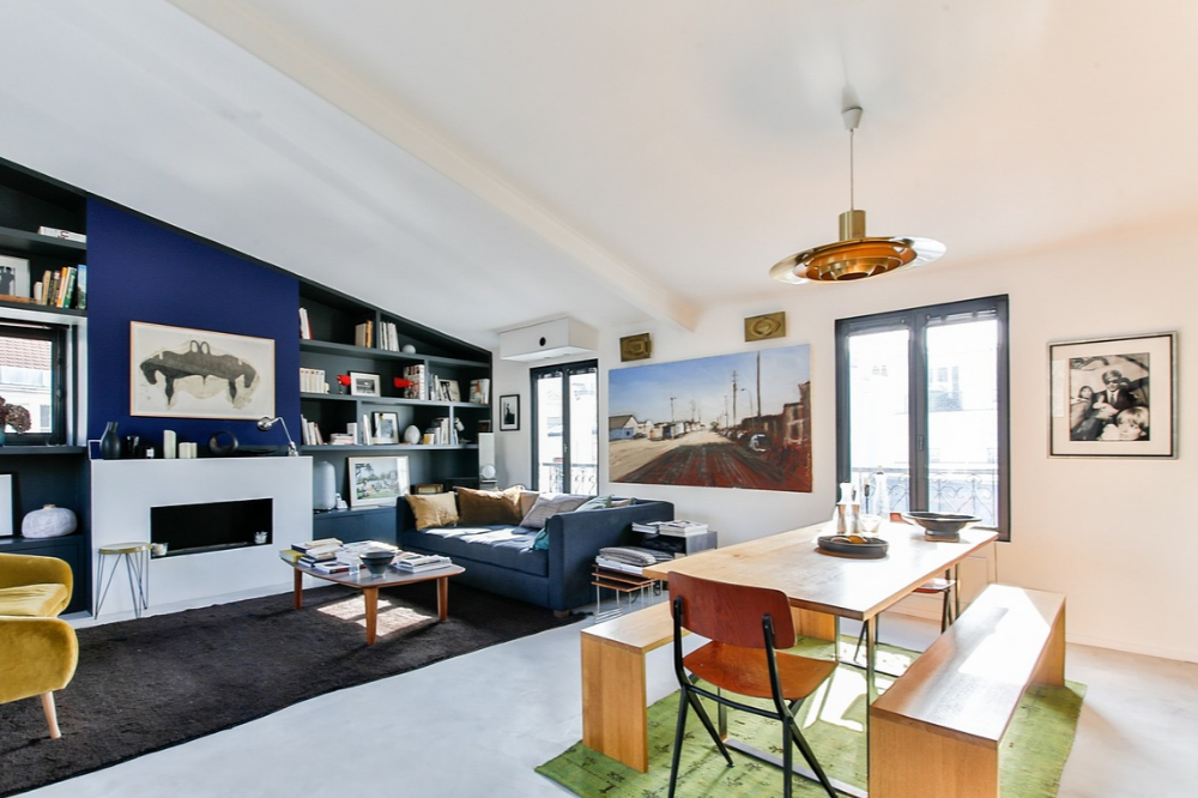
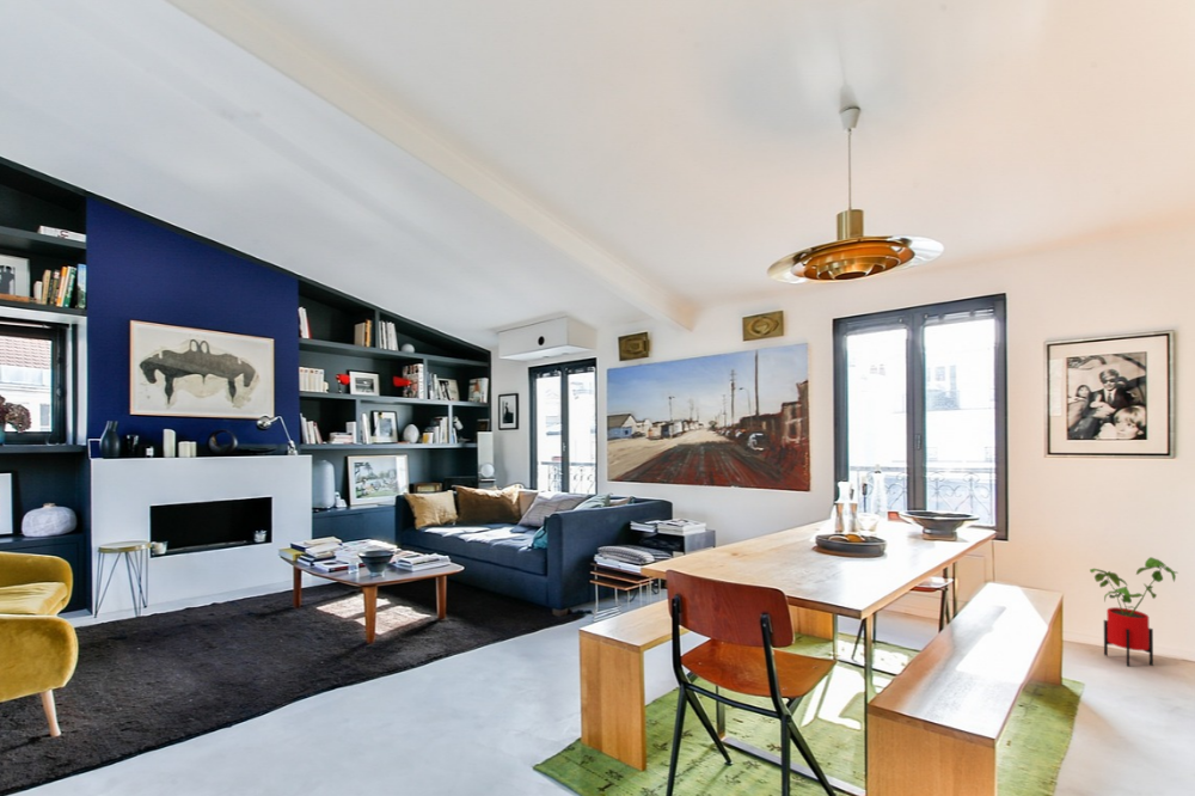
+ house plant [1089,556,1179,668]
